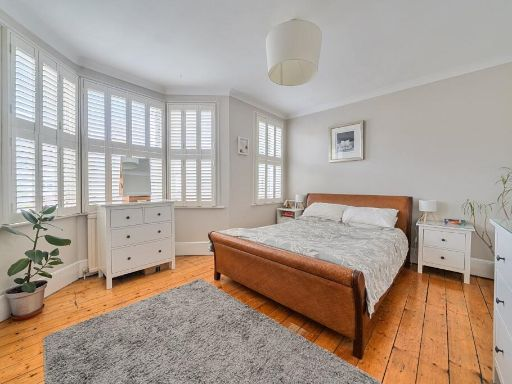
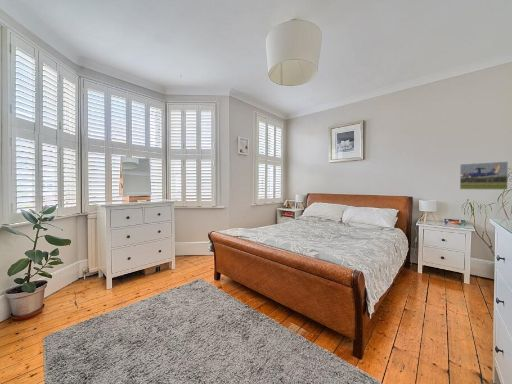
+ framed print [459,160,509,191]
